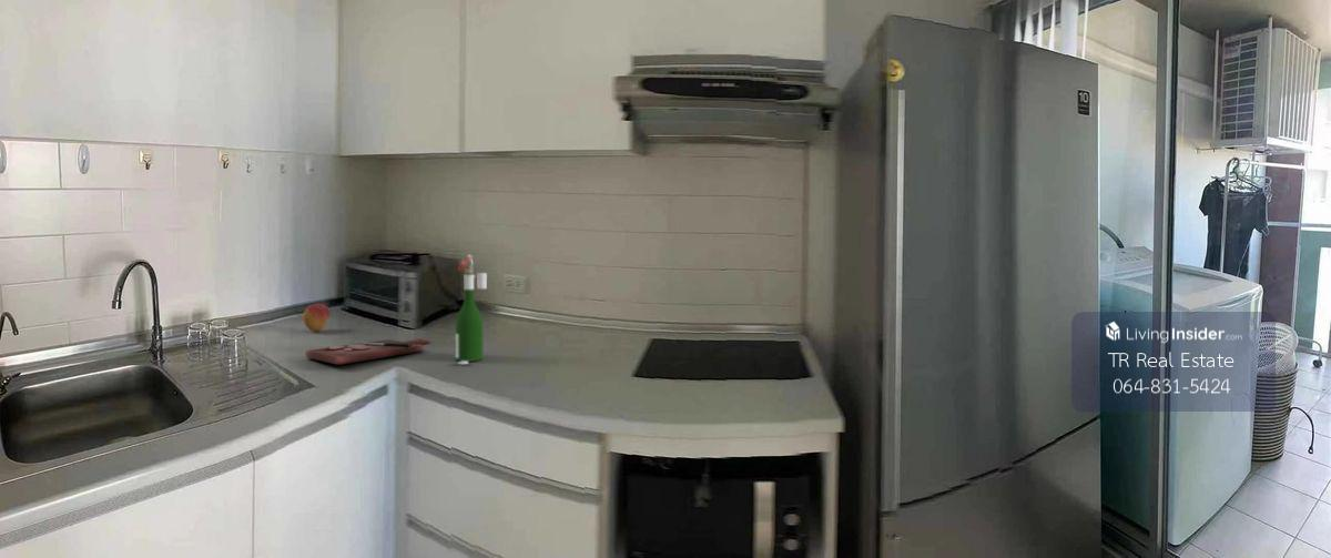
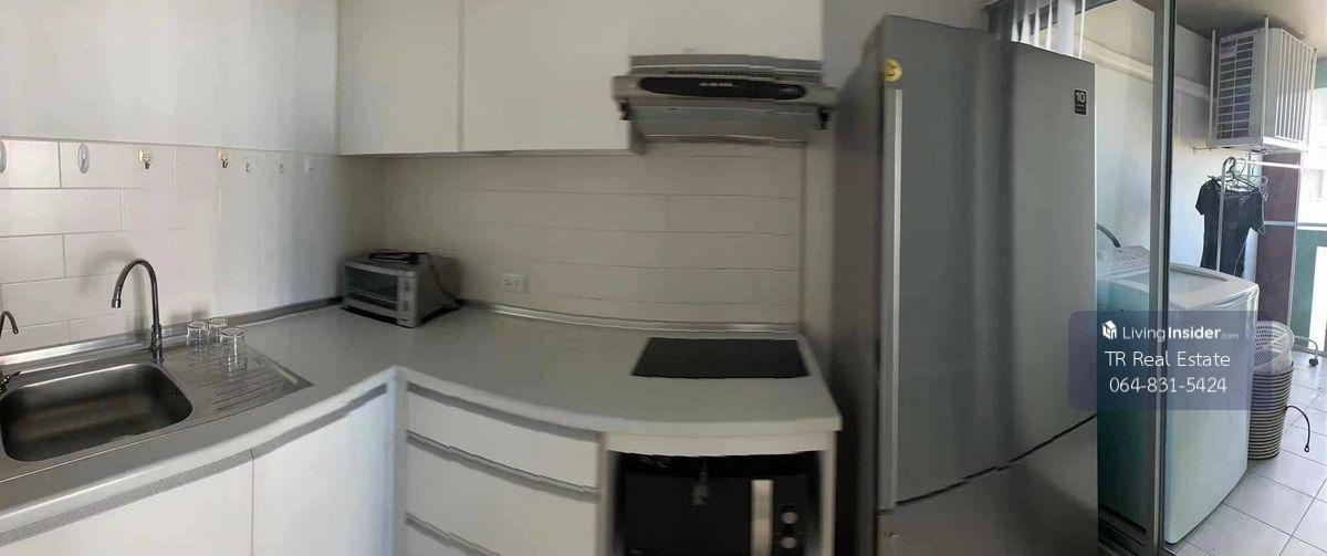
- wine bottle [455,254,488,365]
- cutting board [305,337,429,365]
- fruit [302,302,331,333]
